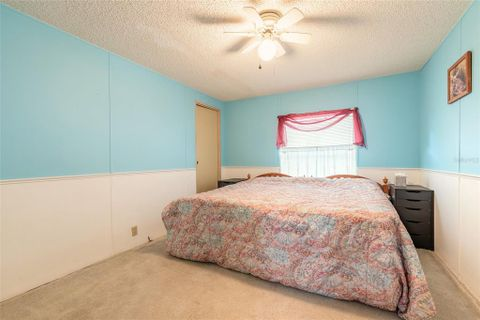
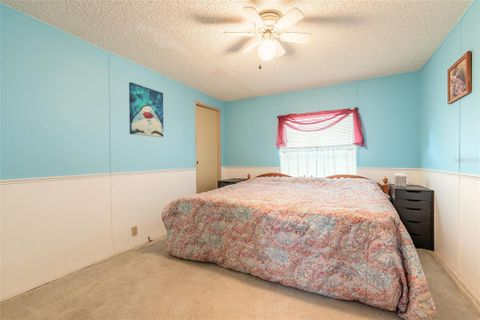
+ wall art [128,81,164,138]
